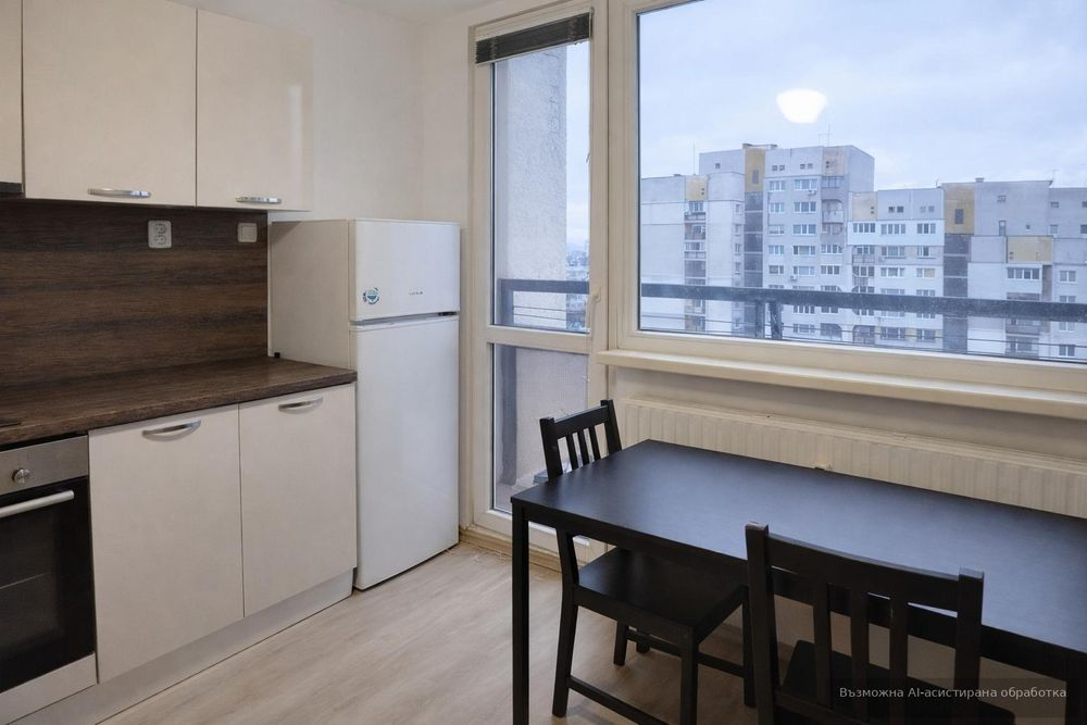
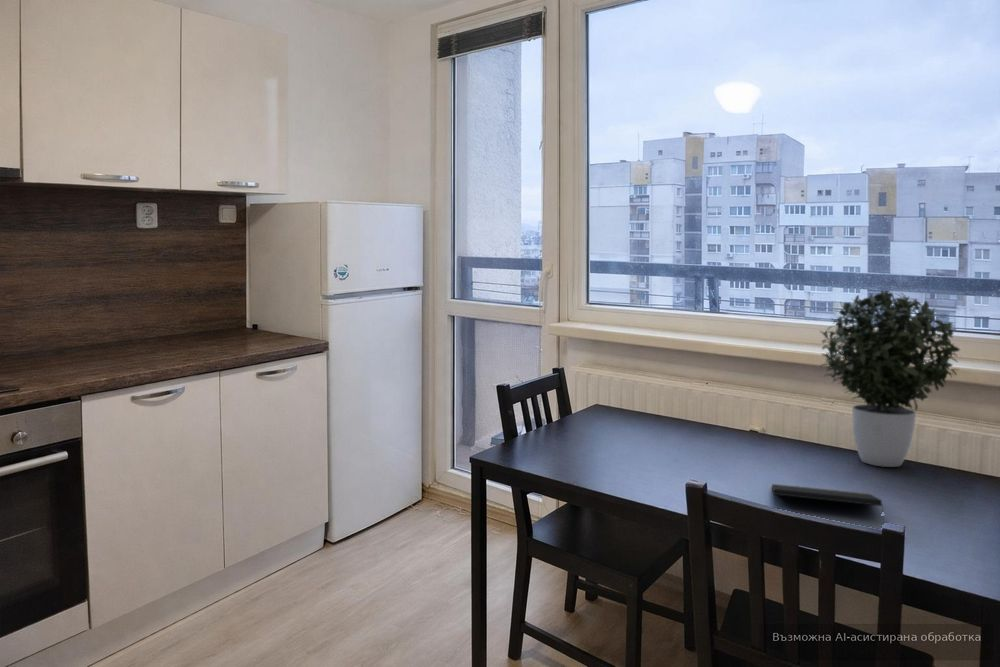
+ notepad [771,483,885,520]
+ potted plant [818,289,961,468]
